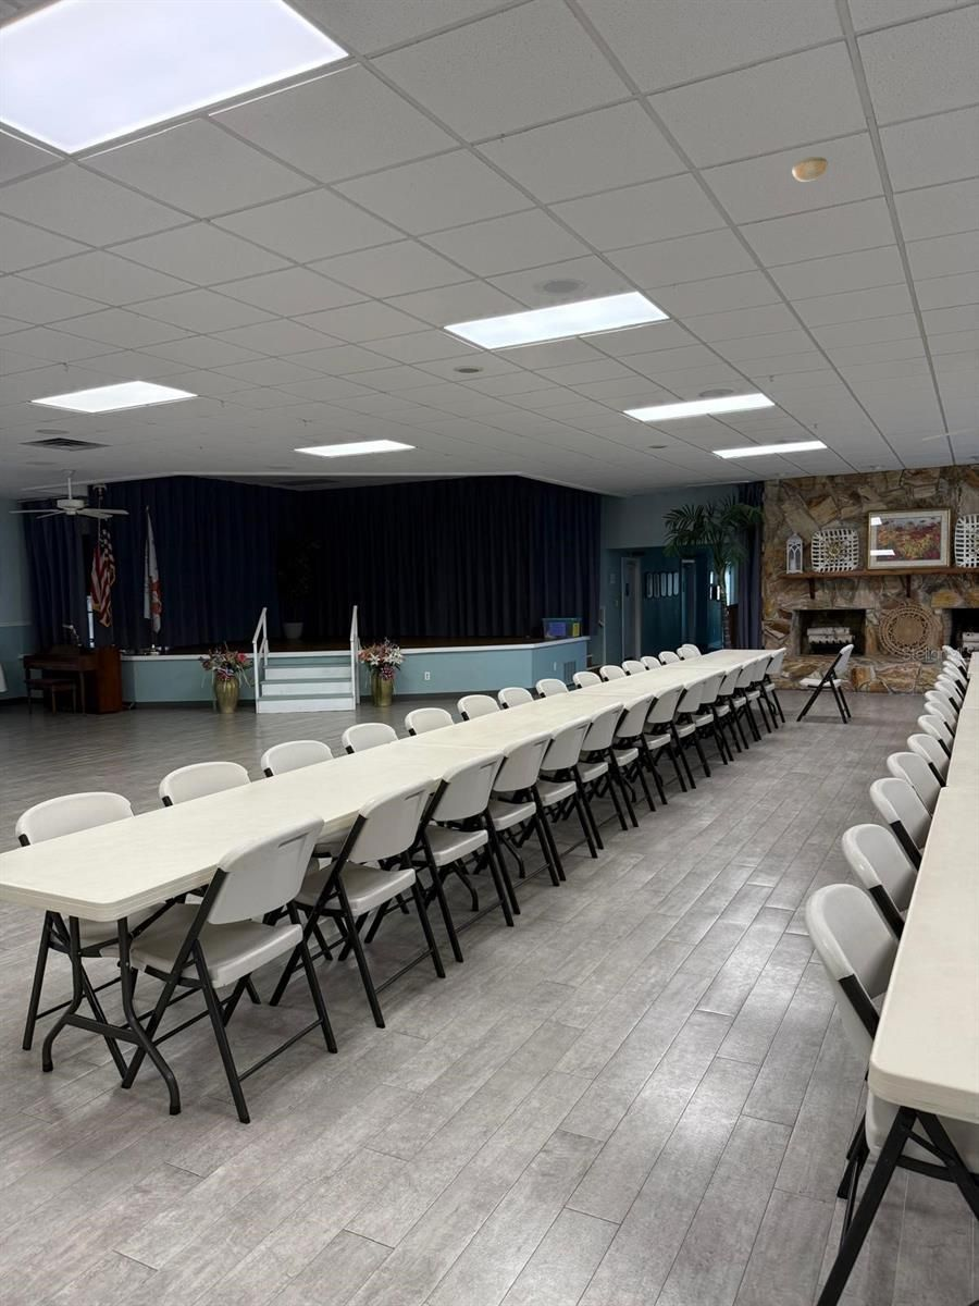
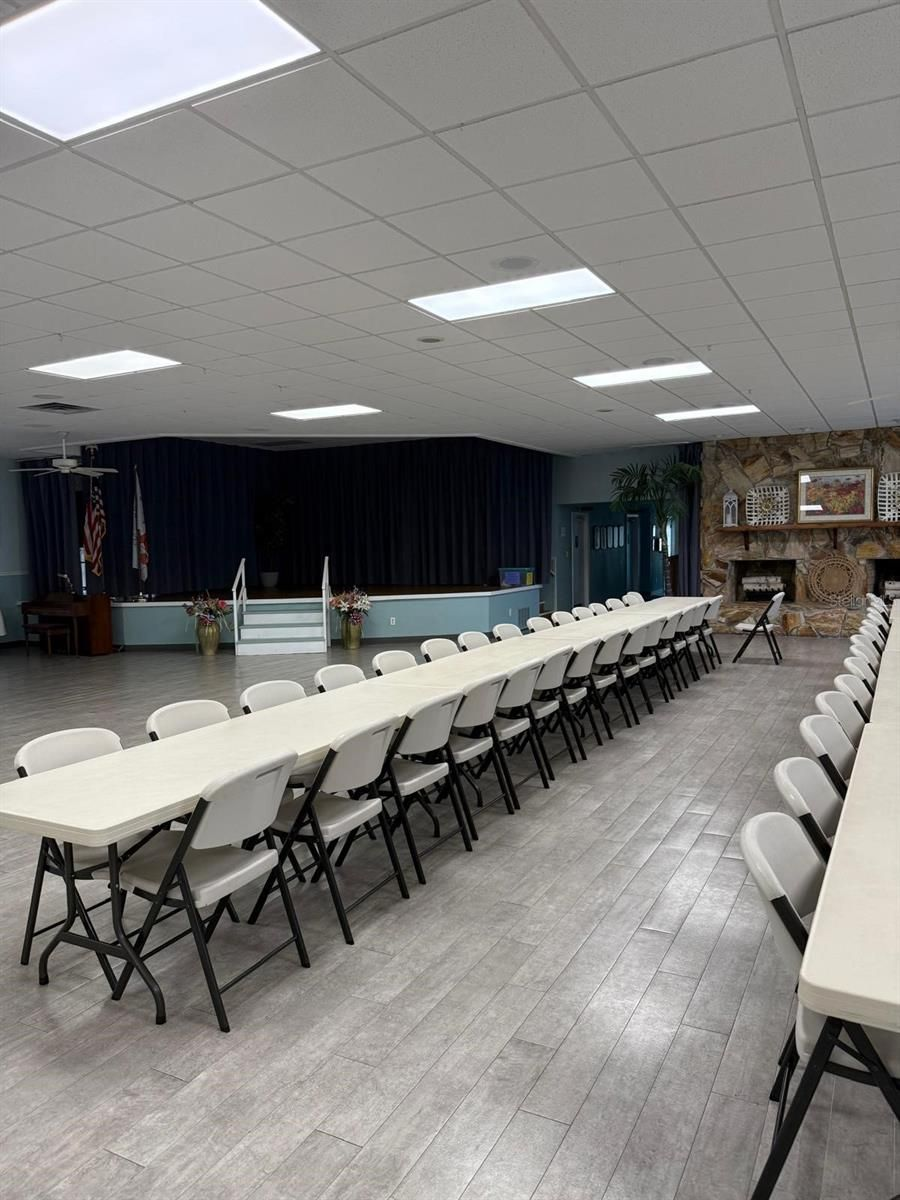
- smoke detector [791,156,829,183]
